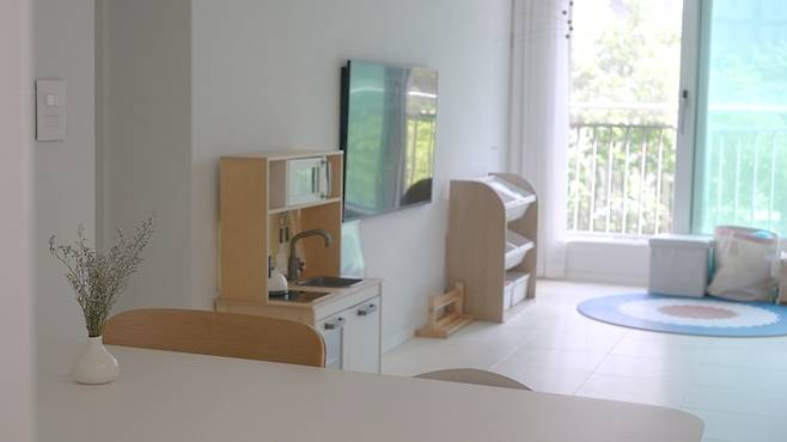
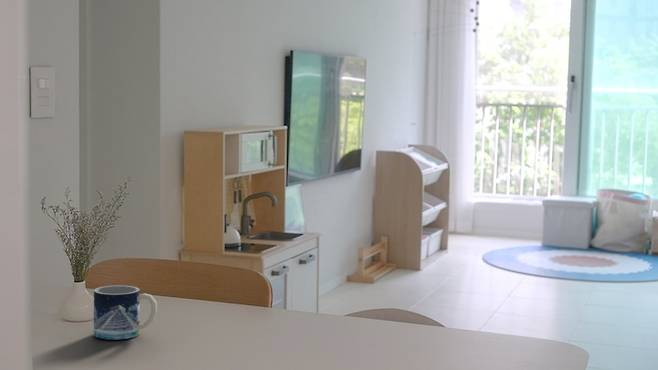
+ mug [93,285,158,340]
